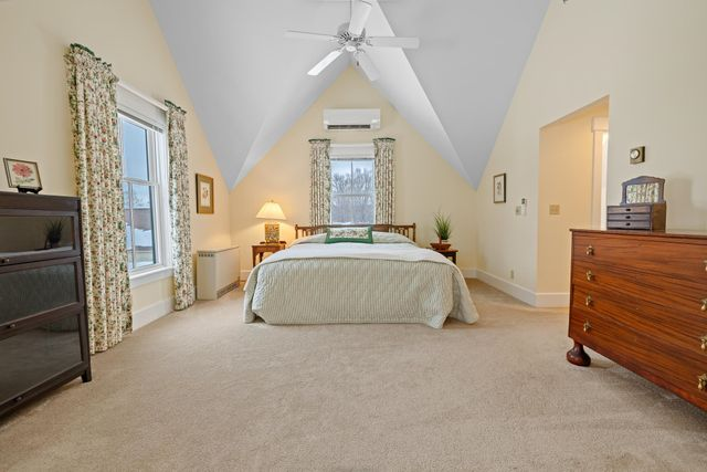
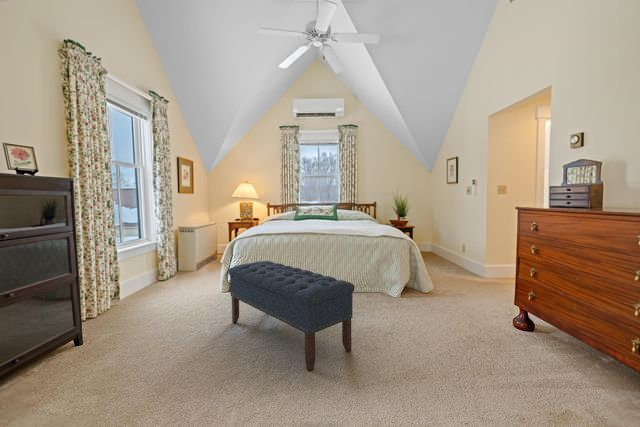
+ bench [228,260,356,372]
